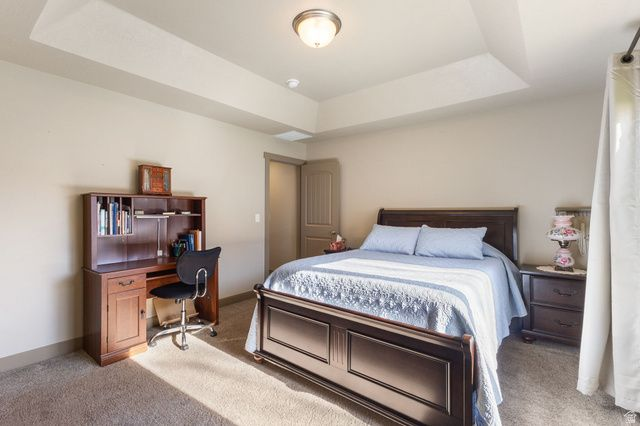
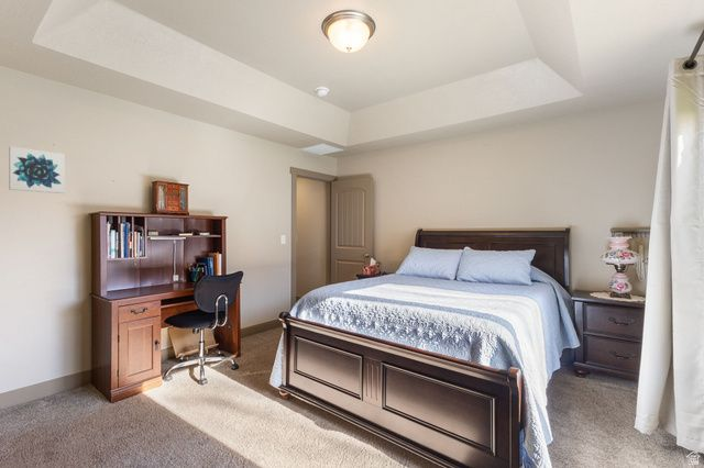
+ wall art [8,145,66,194]
